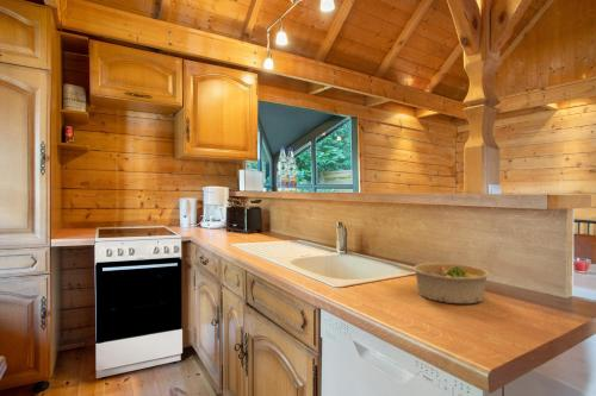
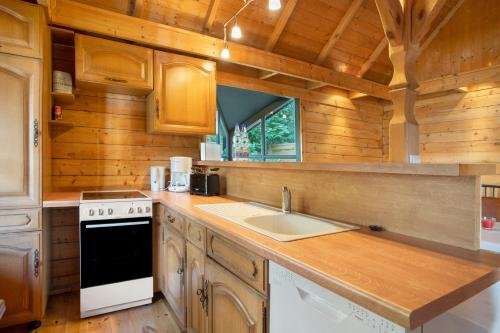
- bowl [412,262,490,304]
